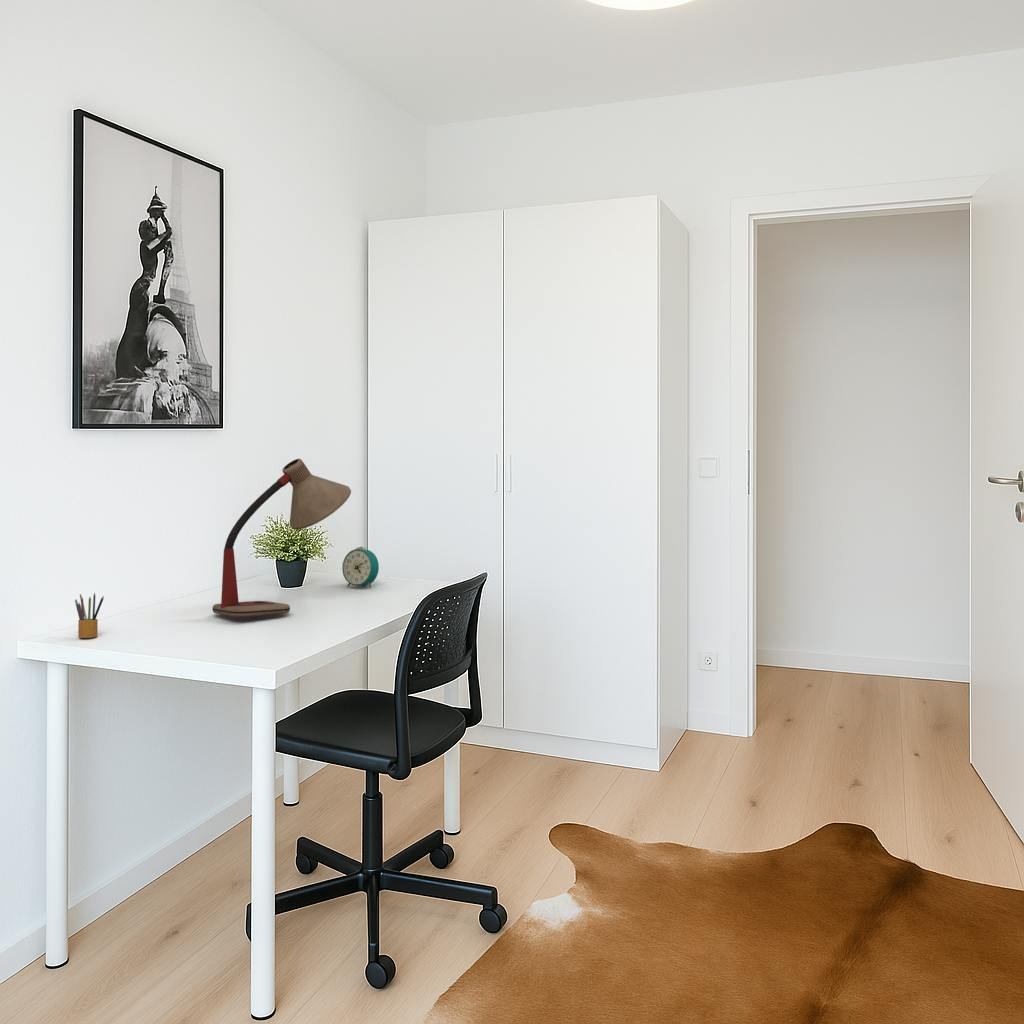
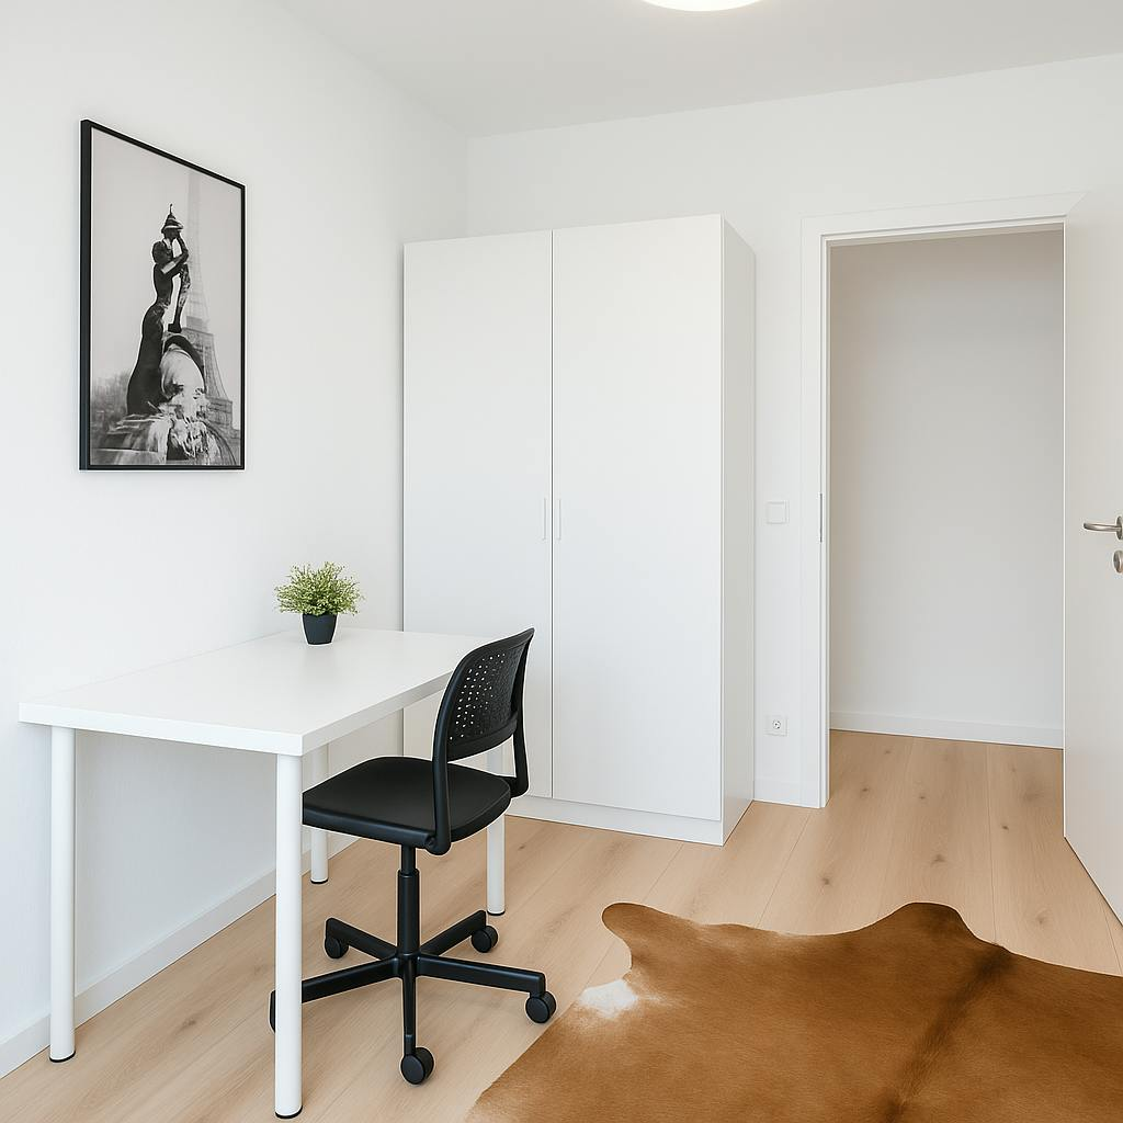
- alarm clock [341,546,380,588]
- desk lamp [211,458,352,618]
- pencil box [74,592,105,639]
